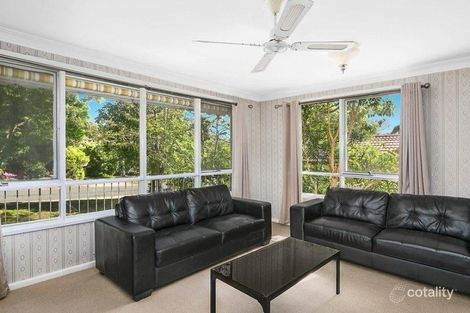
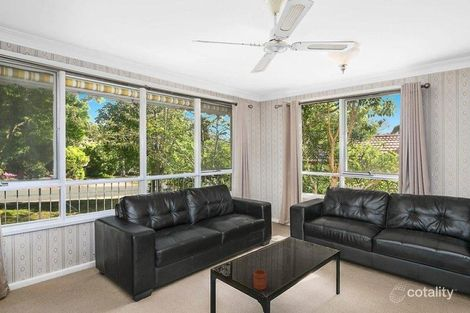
+ mug [250,269,268,291]
